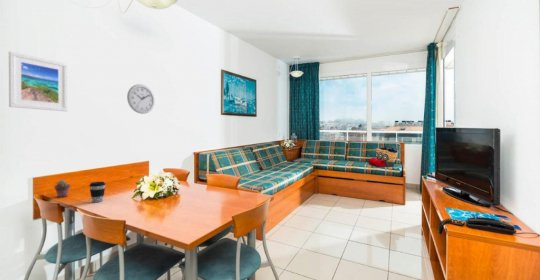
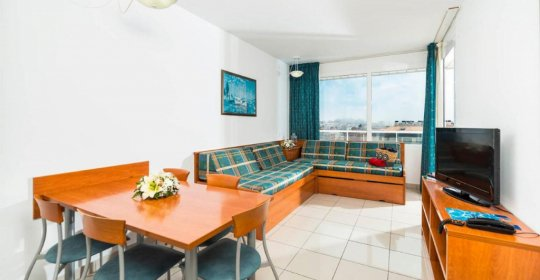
- wall clock [126,83,156,115]
- coffee cup [88,181,106,203]
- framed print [8,50,69,112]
- potted succulent [53,179,71,198]
